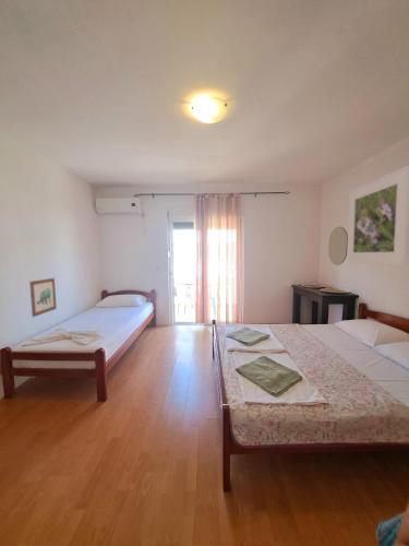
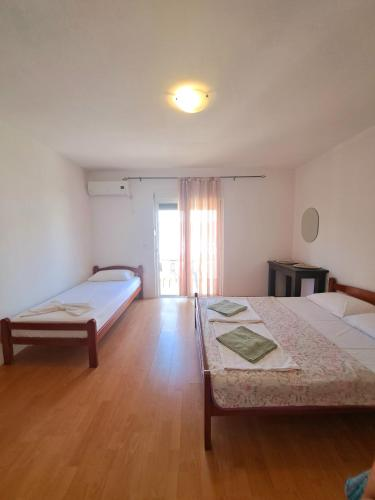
- wall art [28,277,58,318]
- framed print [346,165,409,266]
